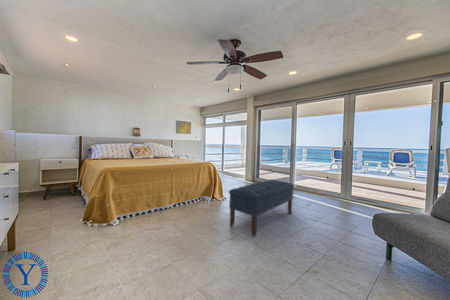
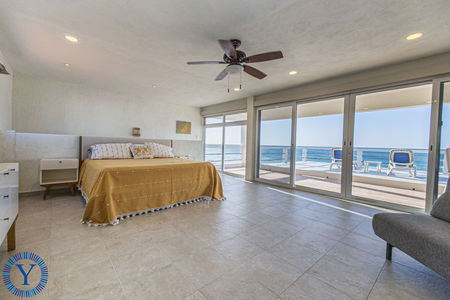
- bench [228,179,295,238]
